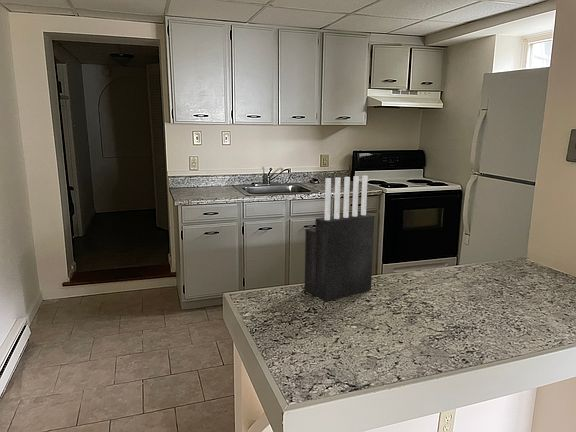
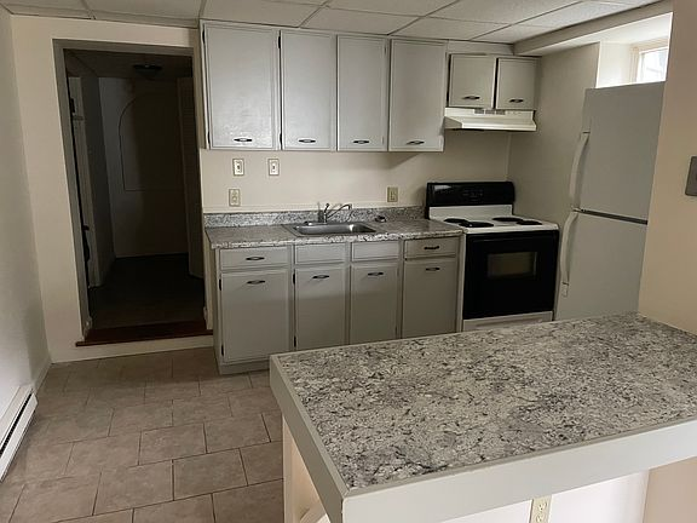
- knife block [304,175,376,302]
